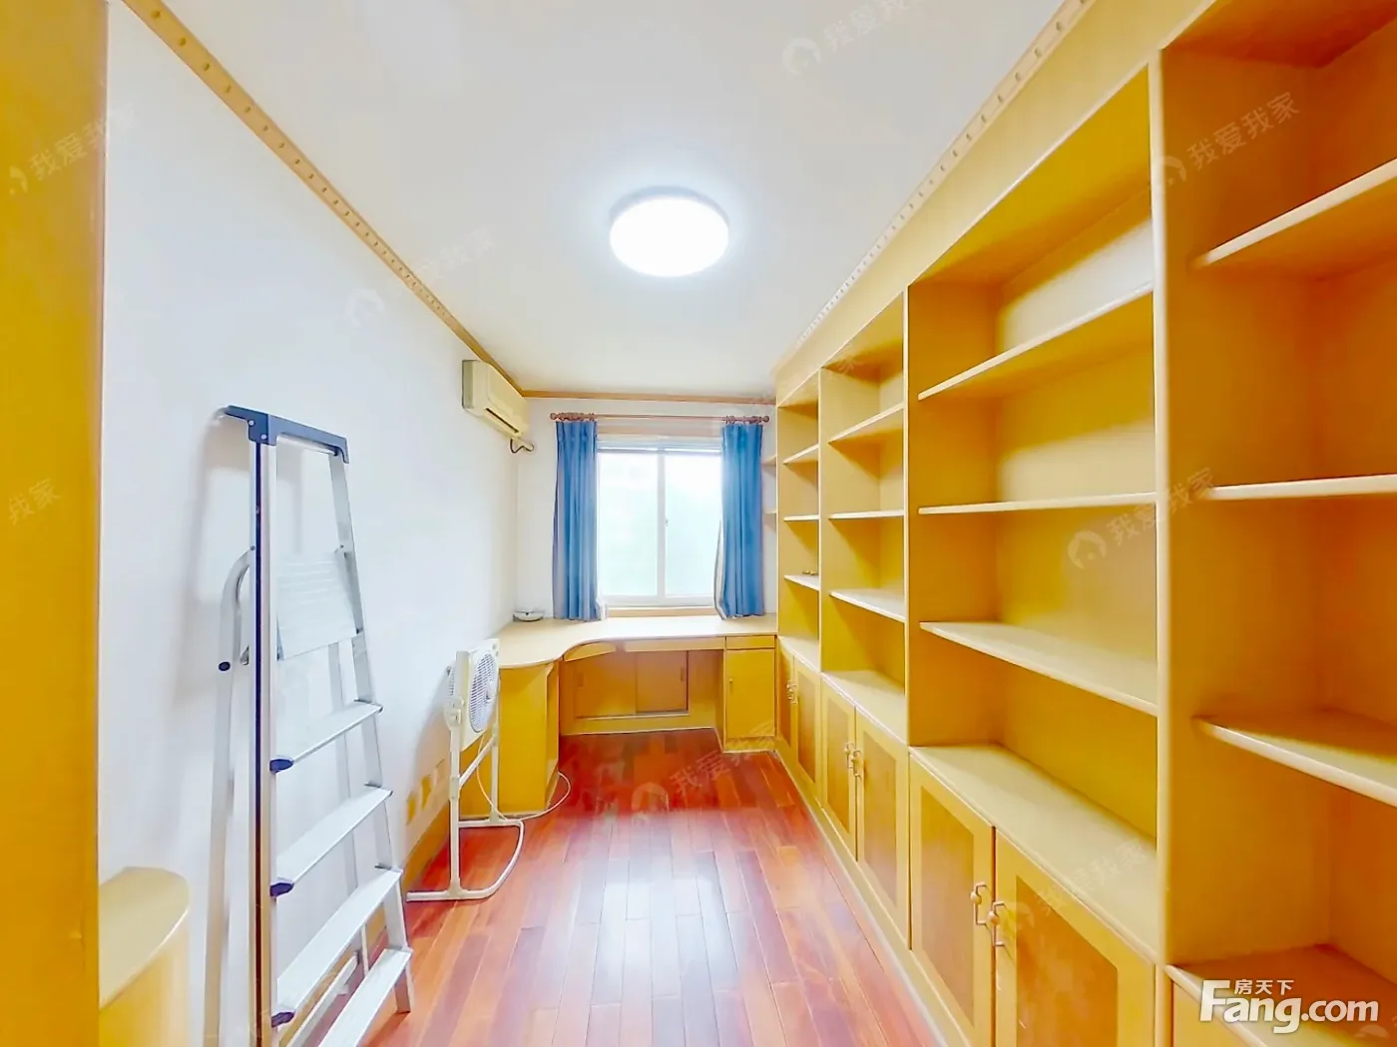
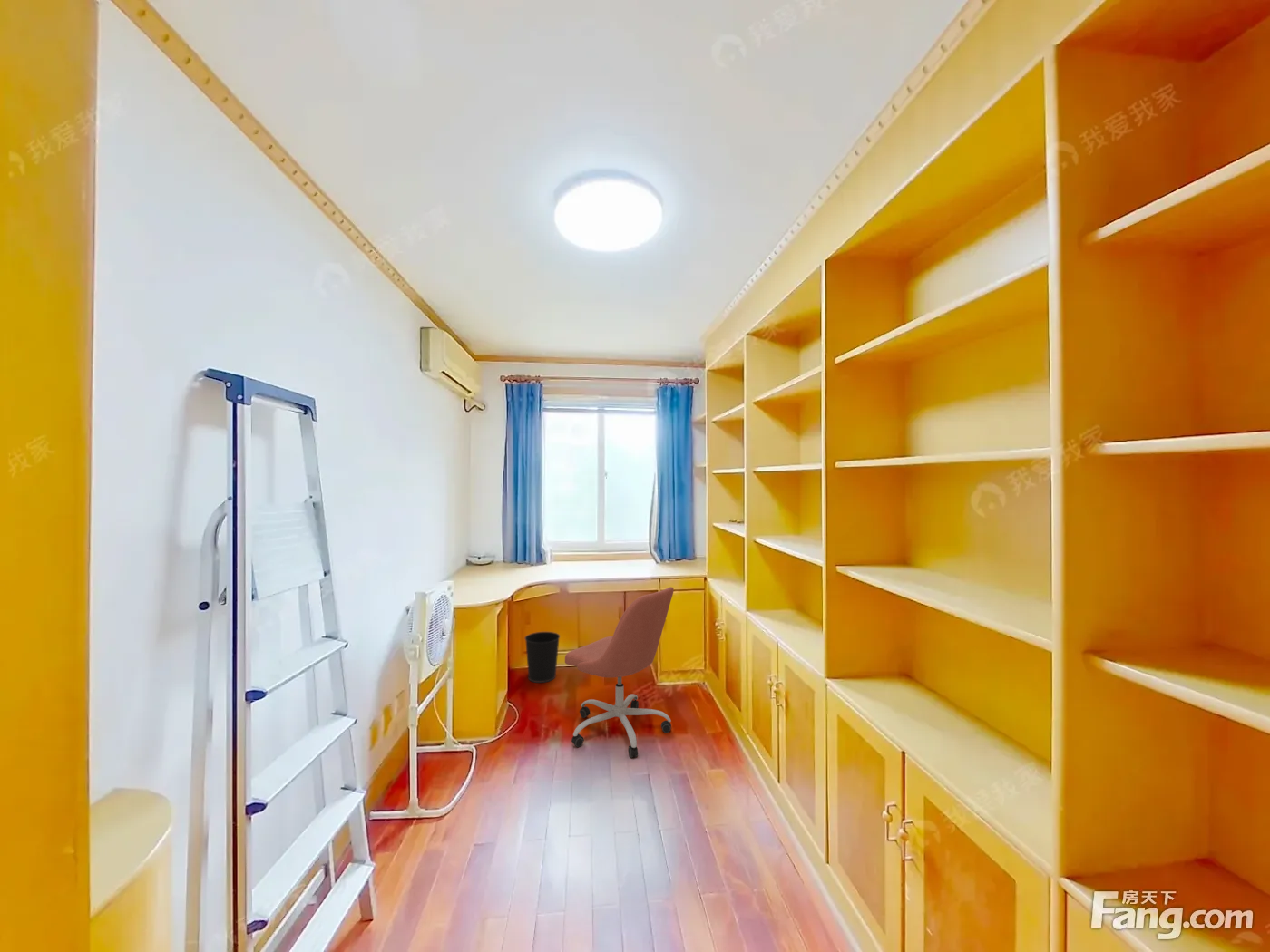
+ wastebasket [524,631,561,684]
+ office chair [564,586,675,759]
